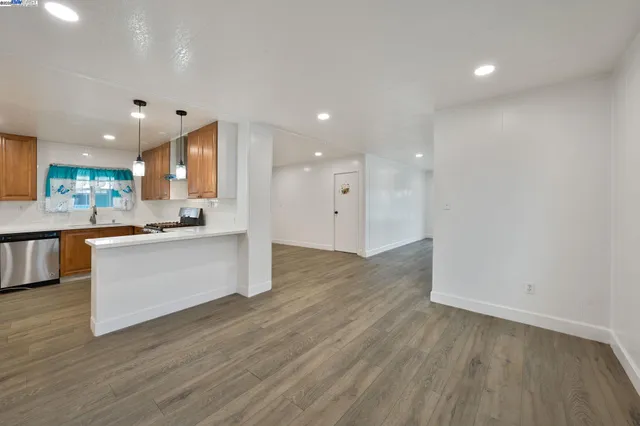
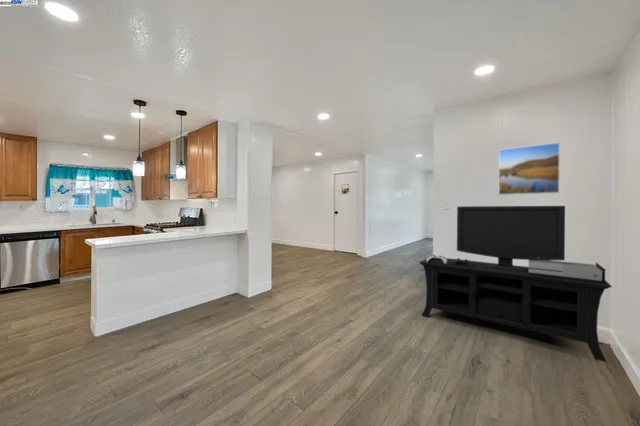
+ media console [418,205,613,363]
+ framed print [498,142,561,196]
